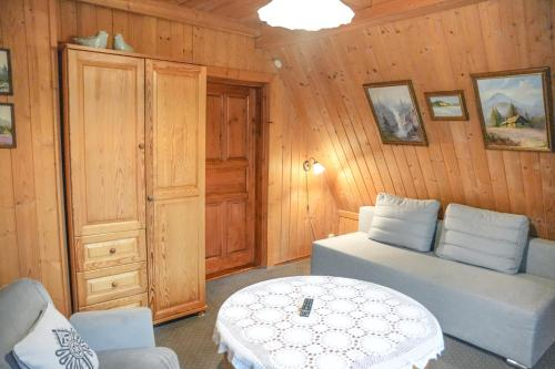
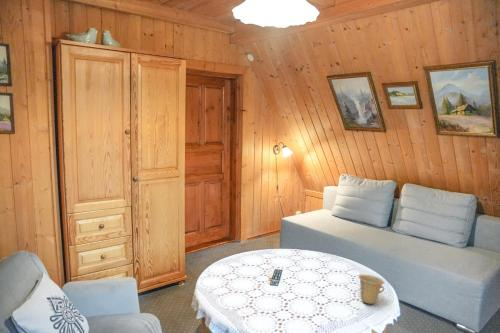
+ cup [357,274,386,305]
